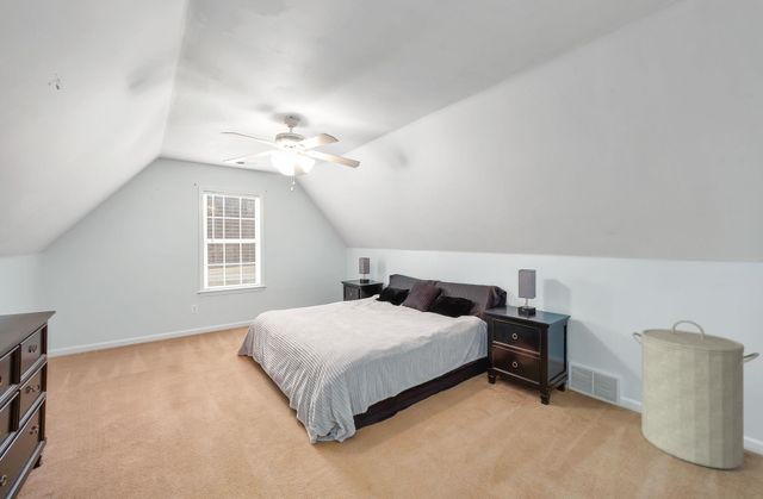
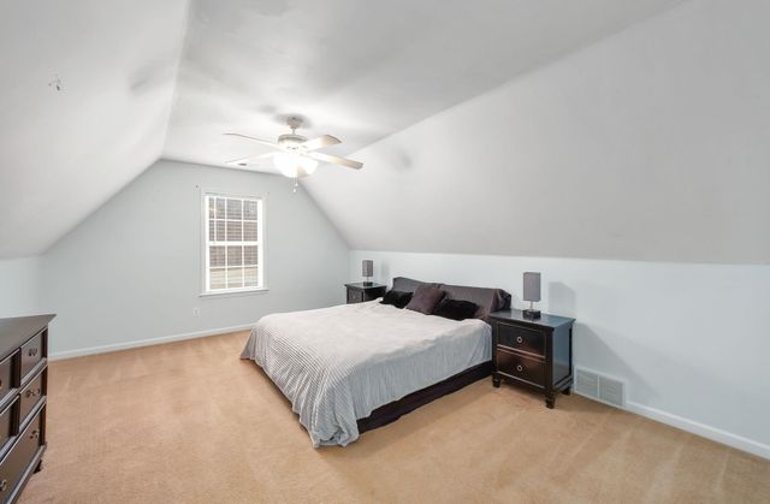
- laundry hamper [632,319,761,470]
